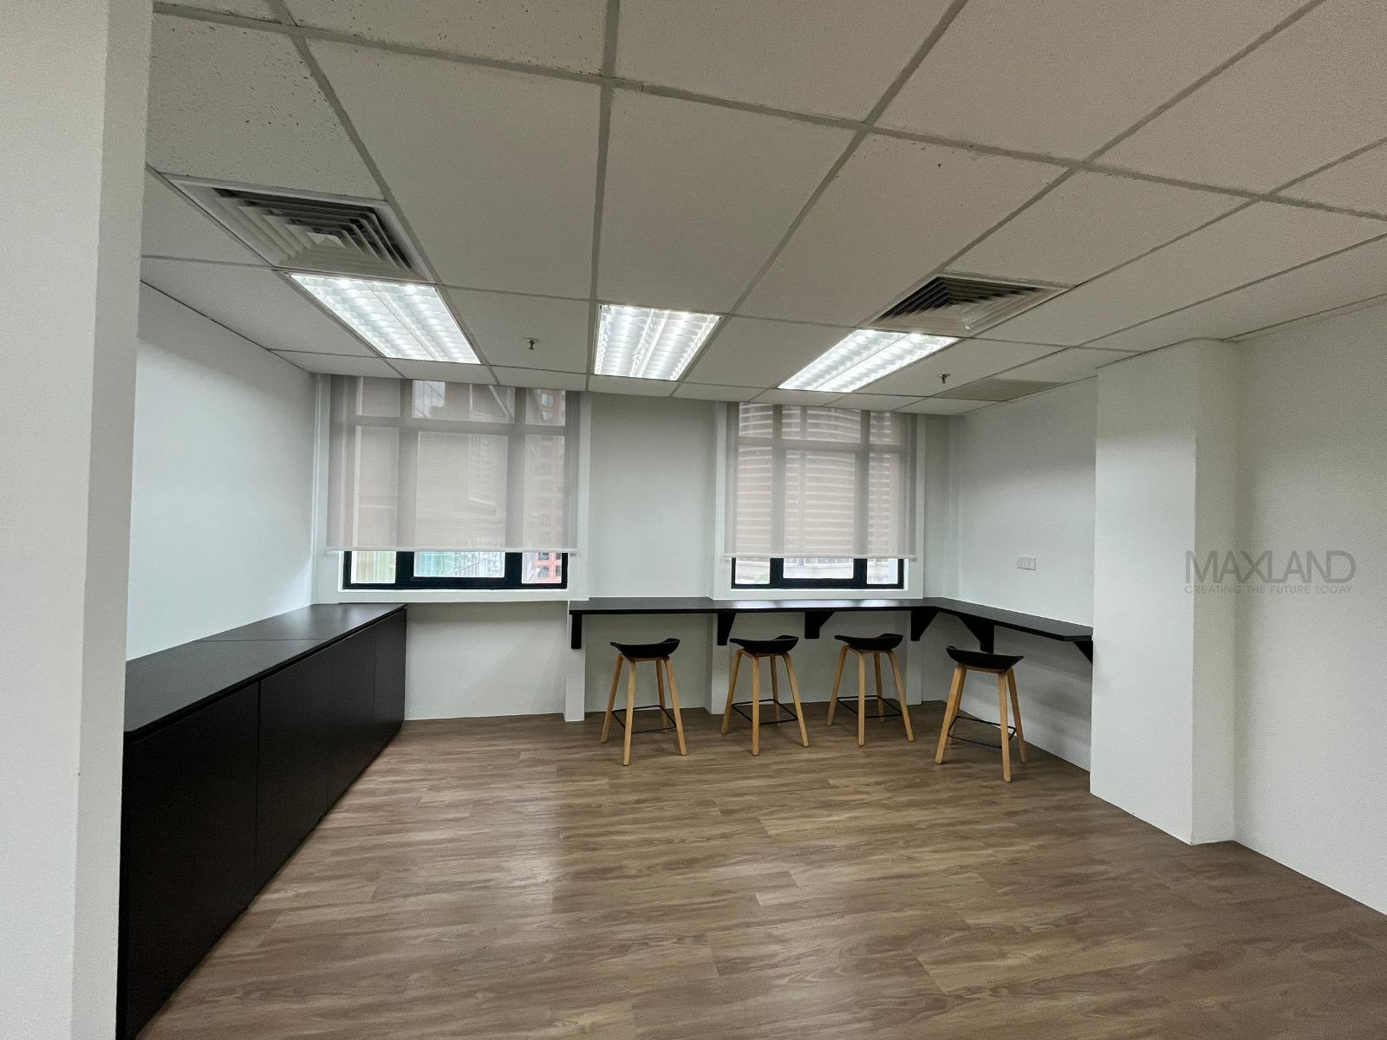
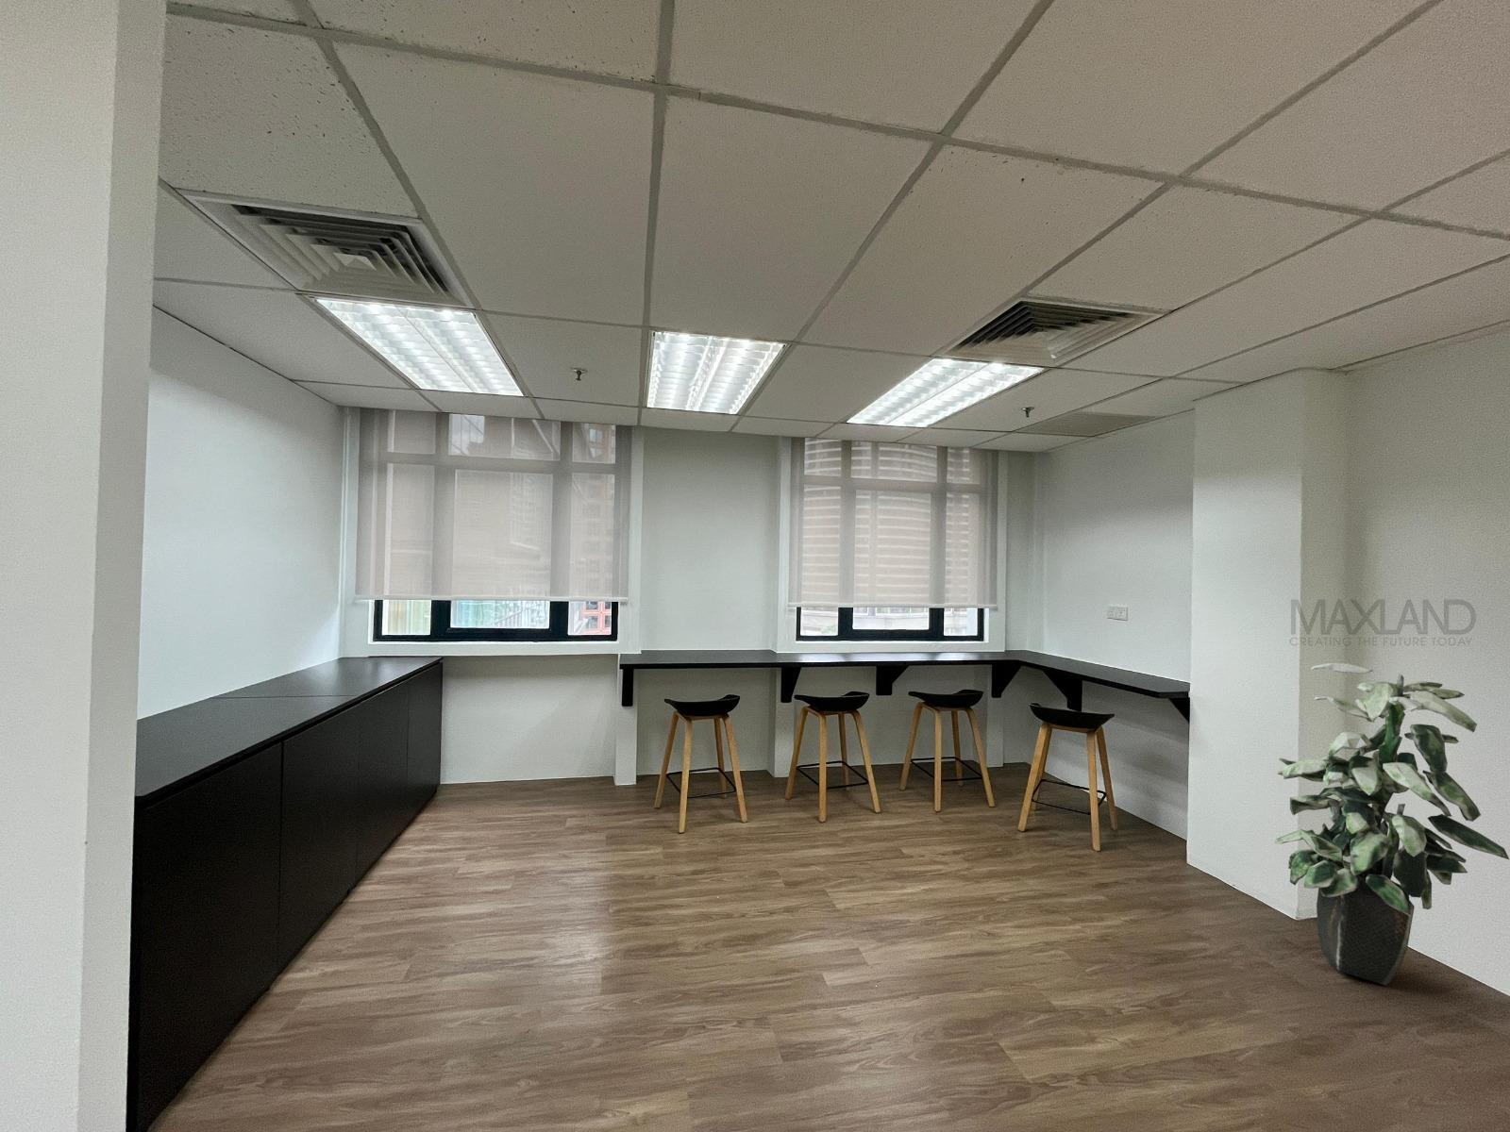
+ indoor plant [1275,662,1510,987]
